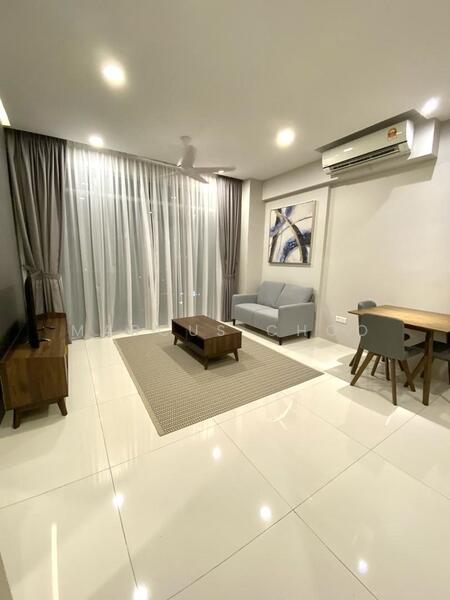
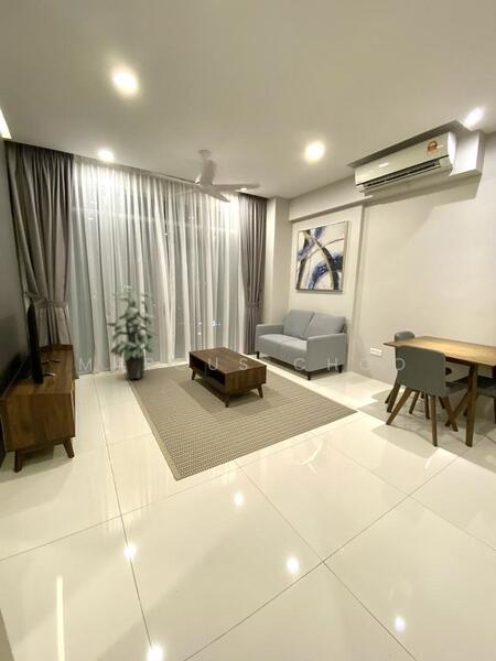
+ indoor plant [106,284,158,380]
